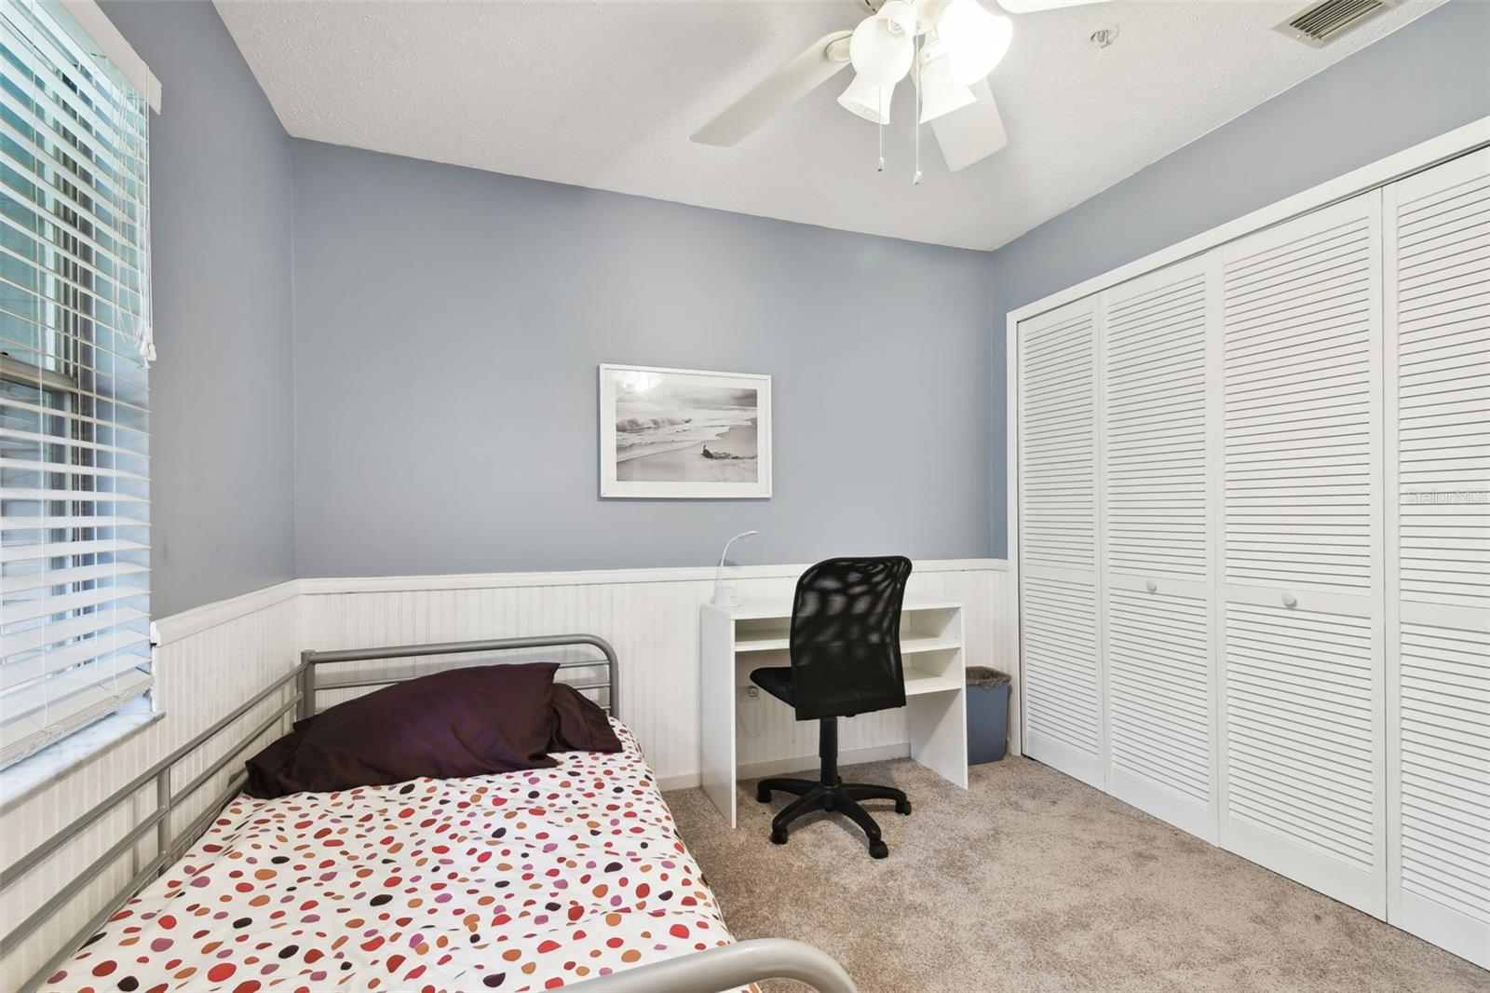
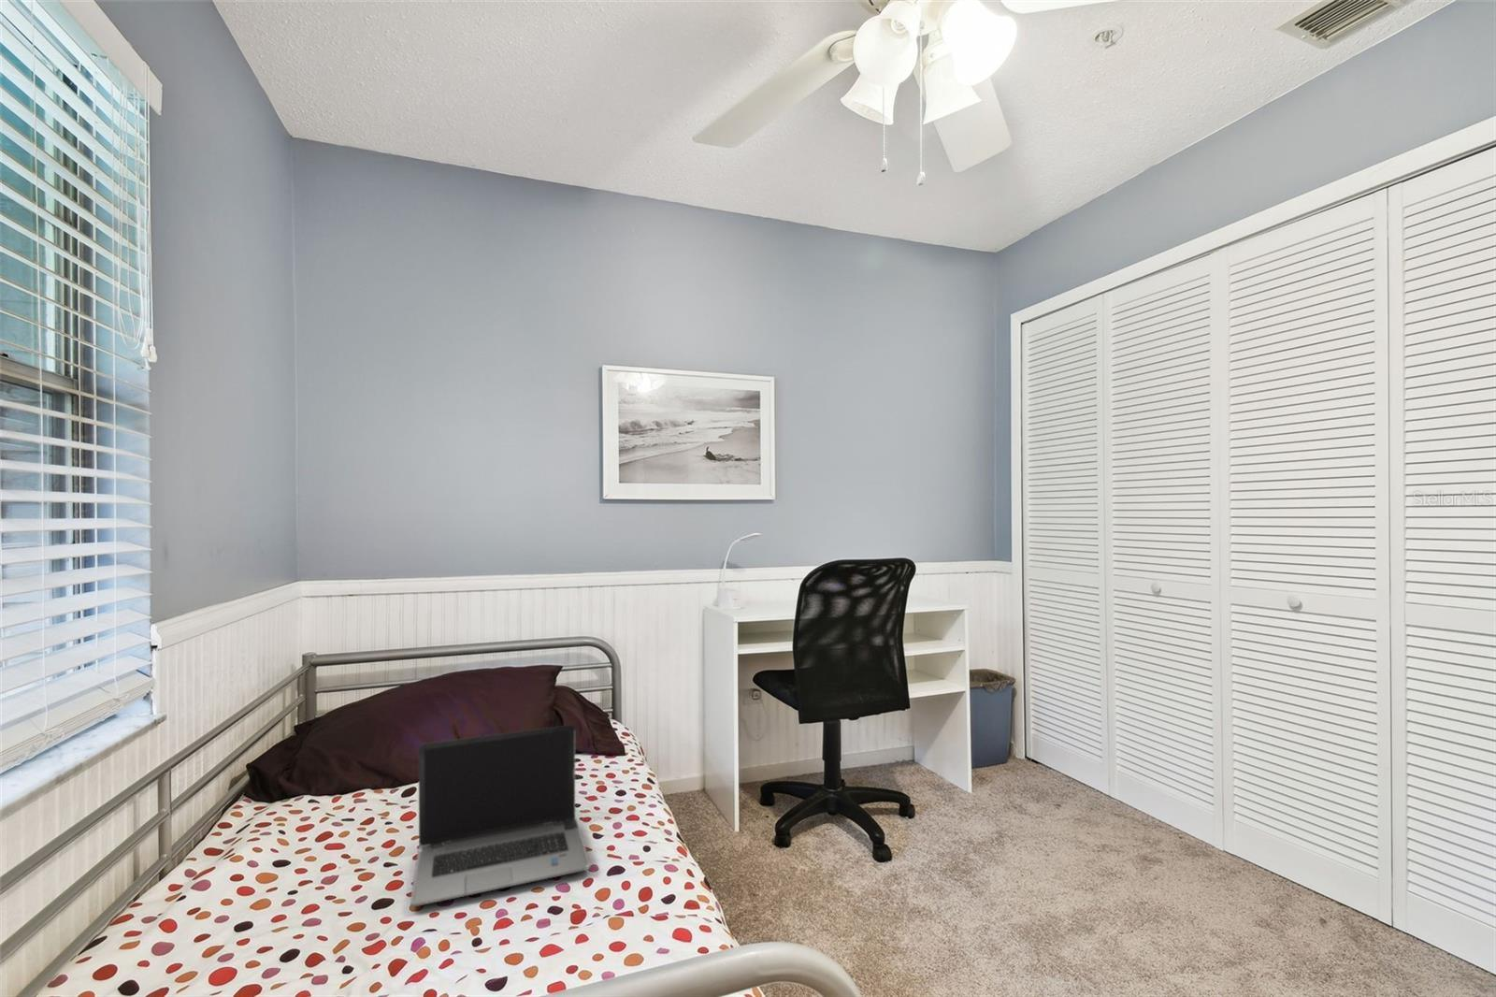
+ laptop computer [409,724,592,907]
